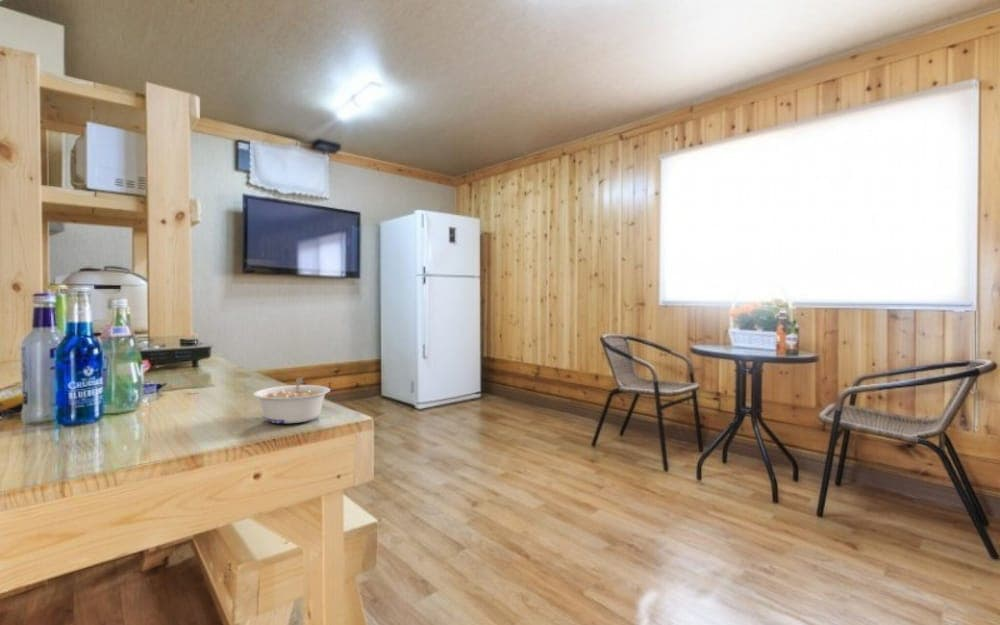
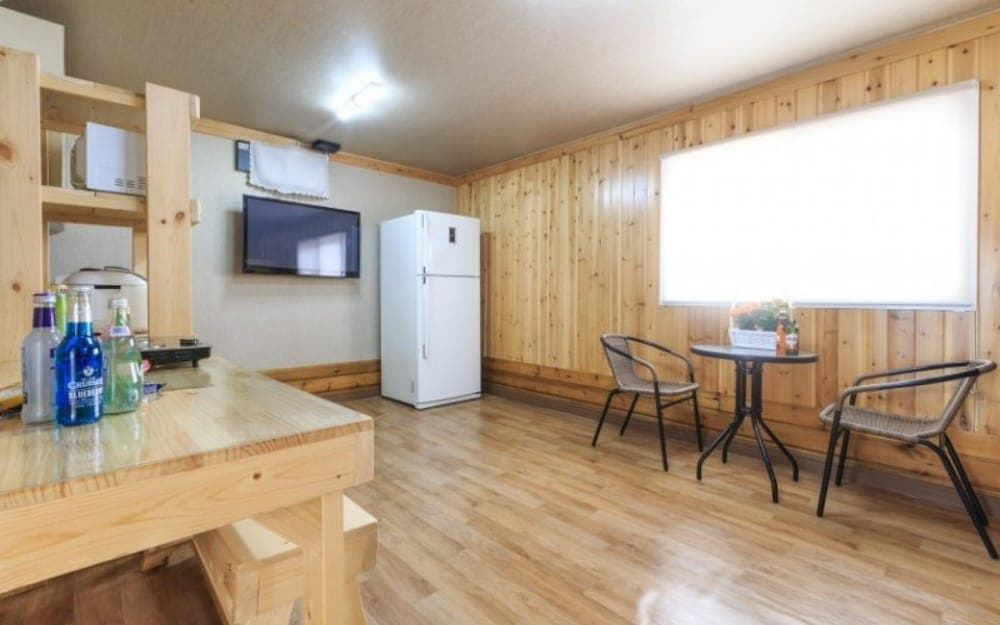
- legume [252,376,331,424]
